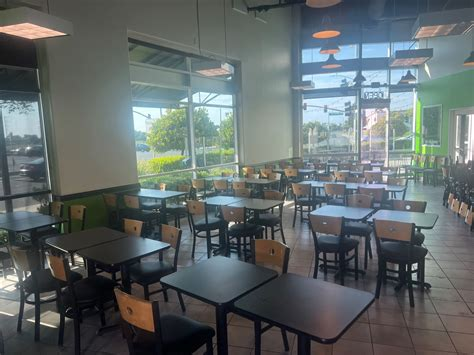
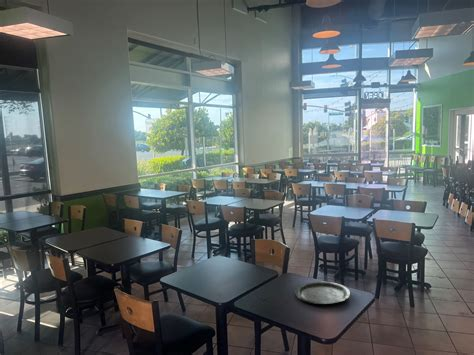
+ plate [294,281,351,305]
